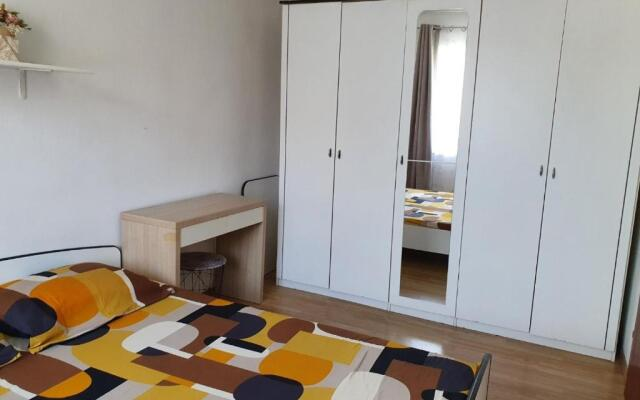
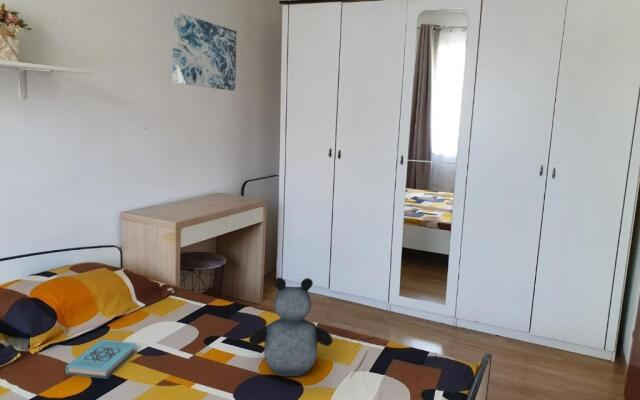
+ book [65,339,138,379]
+ teddy bear [248,277,334,377]
+ wall art [172,11,238,92]
